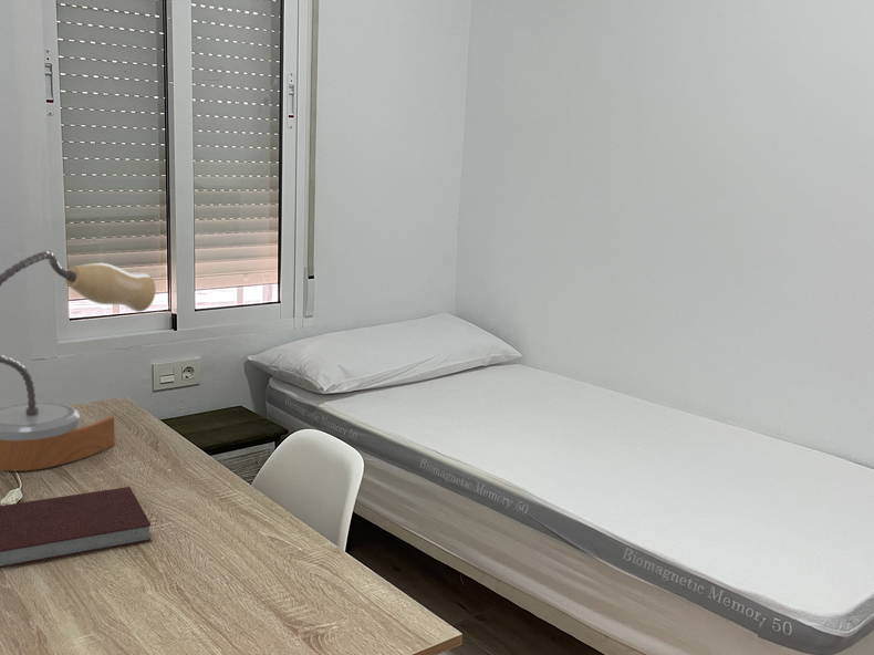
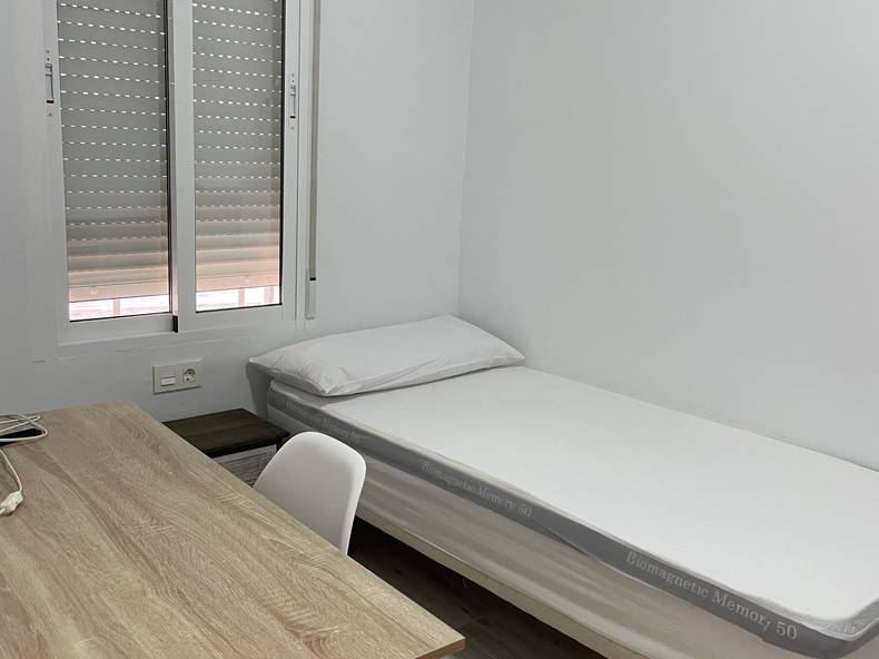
- notebook [0,486,153,570]
- table lamp [0,250,157,471]
